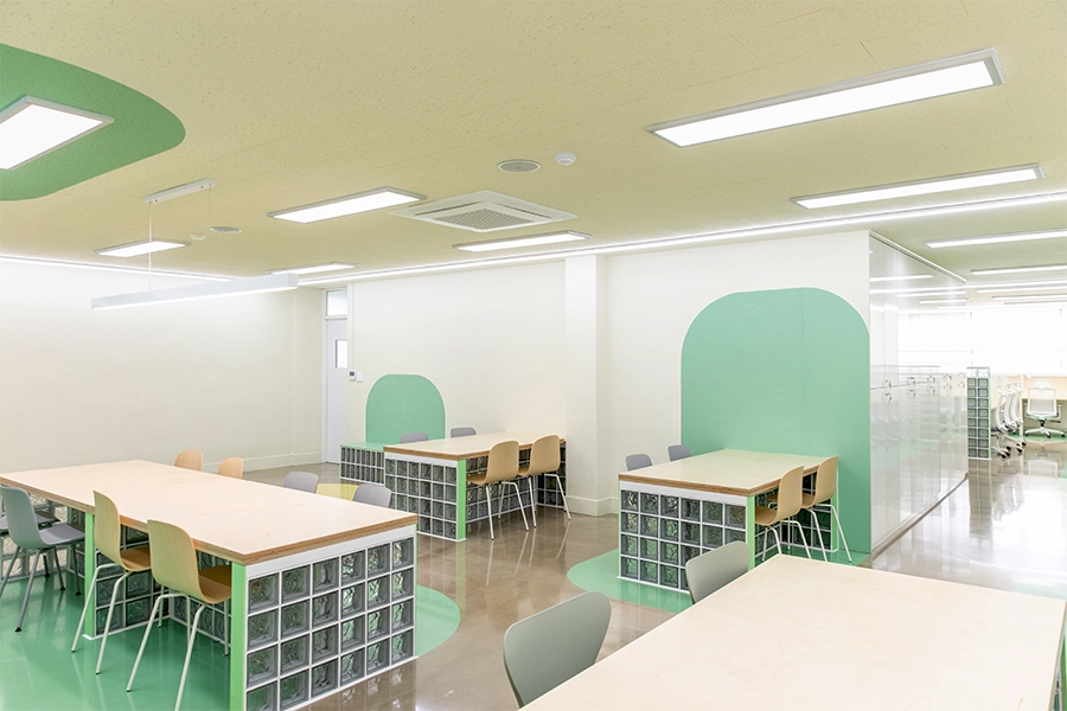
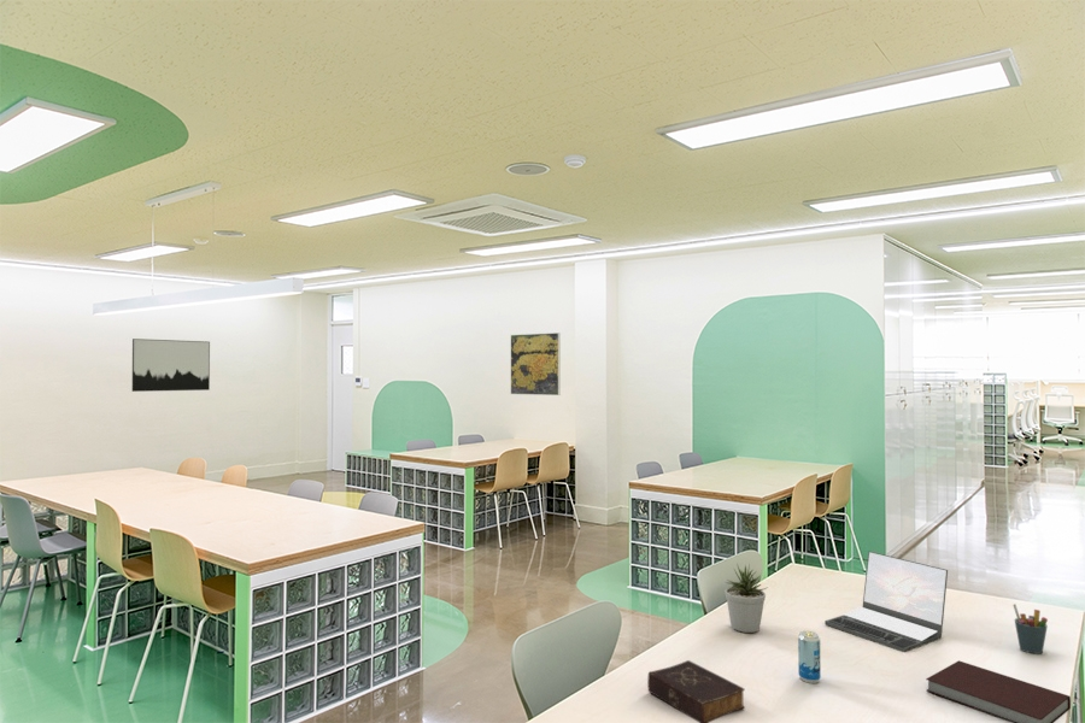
+ notebook [925,659,1072,723]
+ wall art [131,337,211,393]
+ potted plant [723,563,769,634]
+ pen holder [1011,602,1049,656]
+ laptop [823,551,949,653]
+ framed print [510,331,562,396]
+ book [646,659,746,723]
+ beverage can [797,630,822,684]
